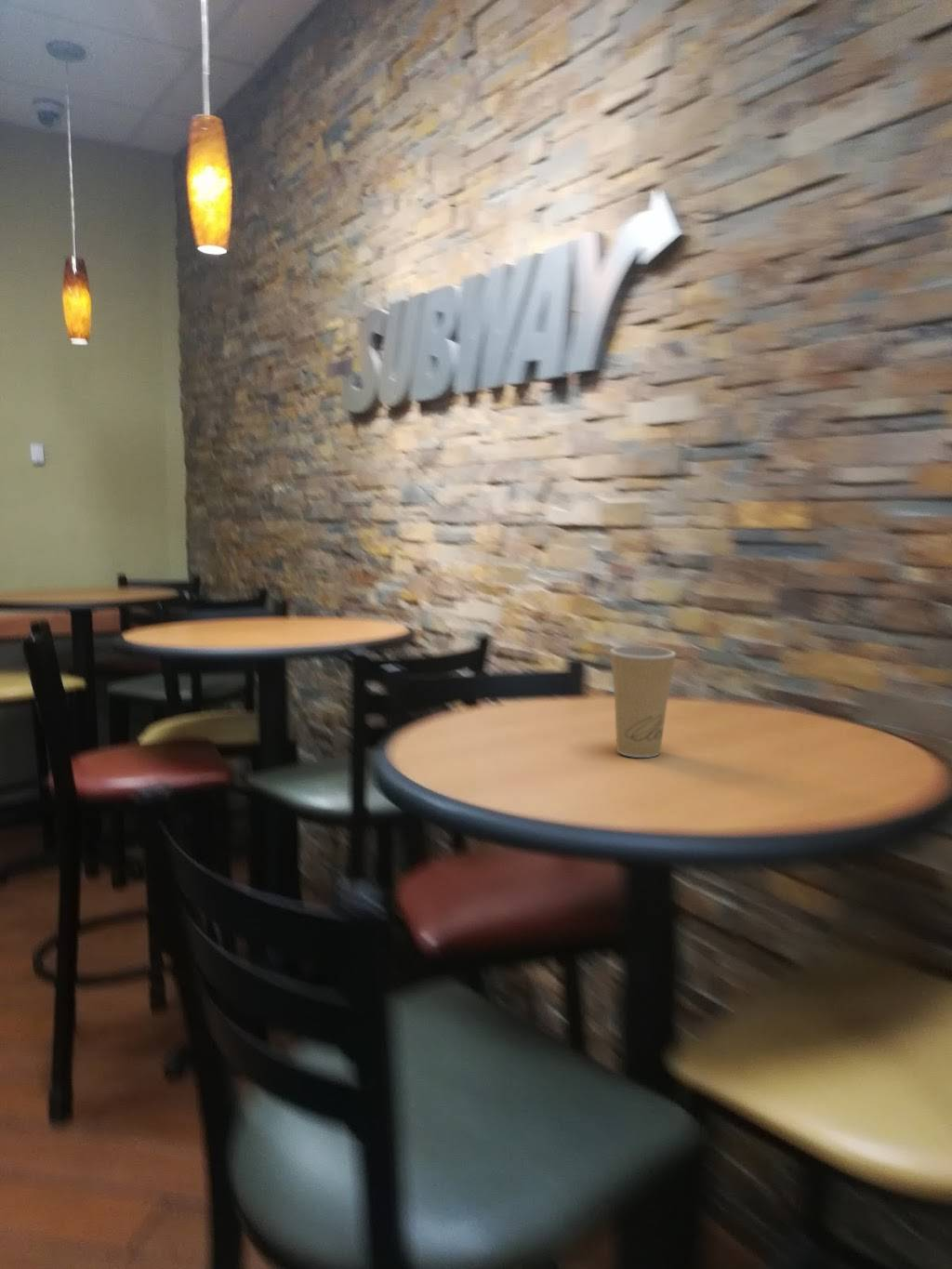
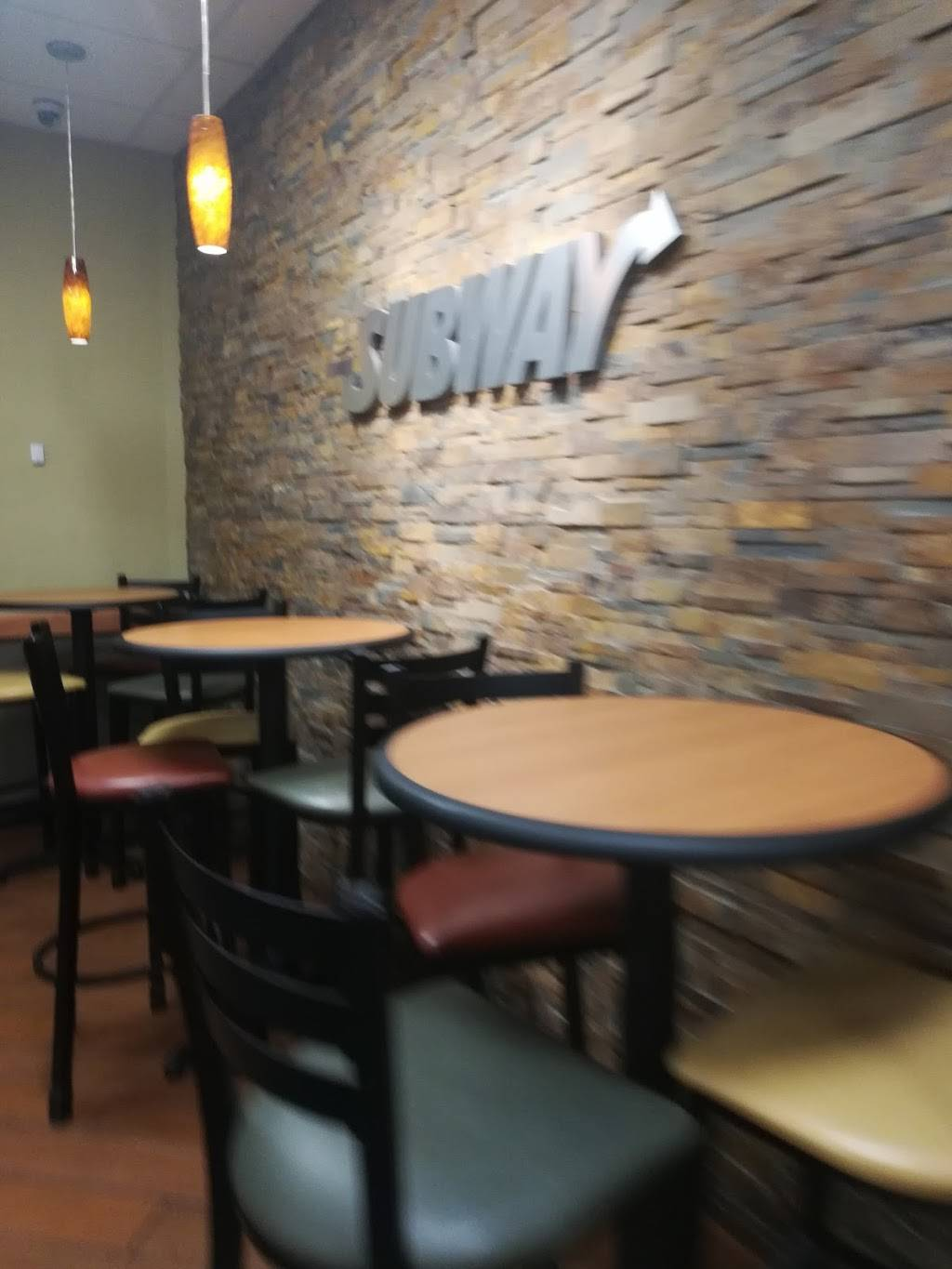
- paper cup [609,645,677,759]
